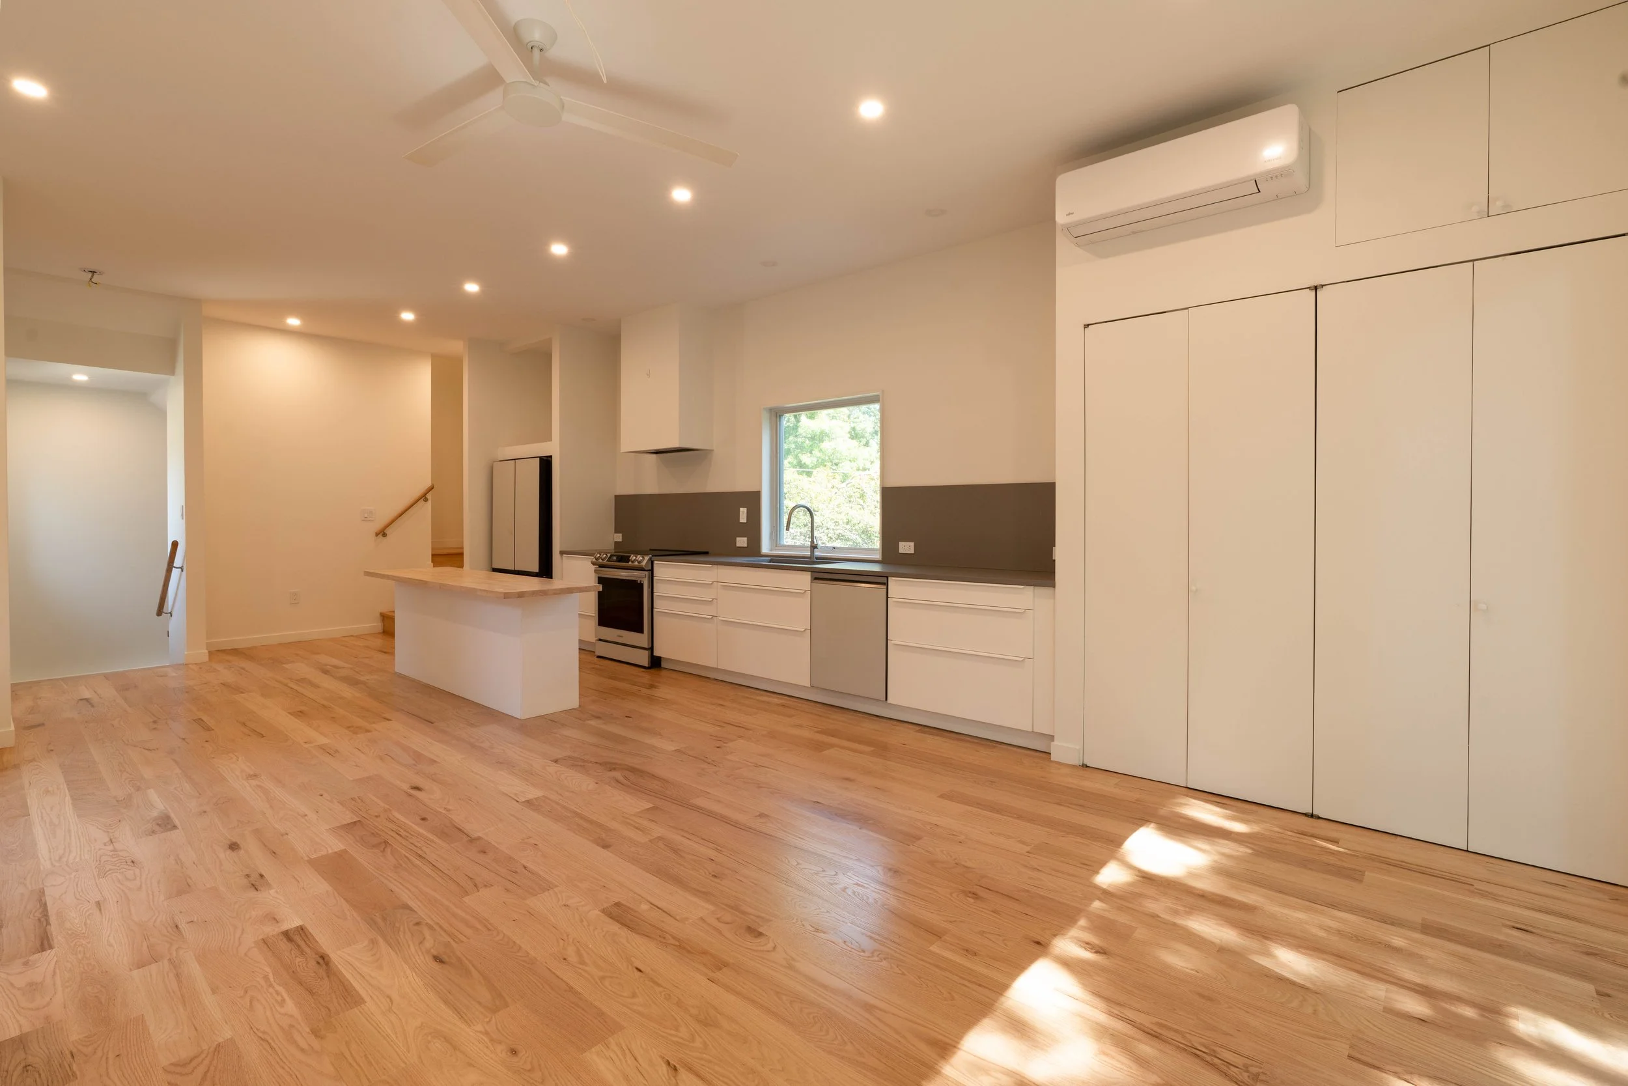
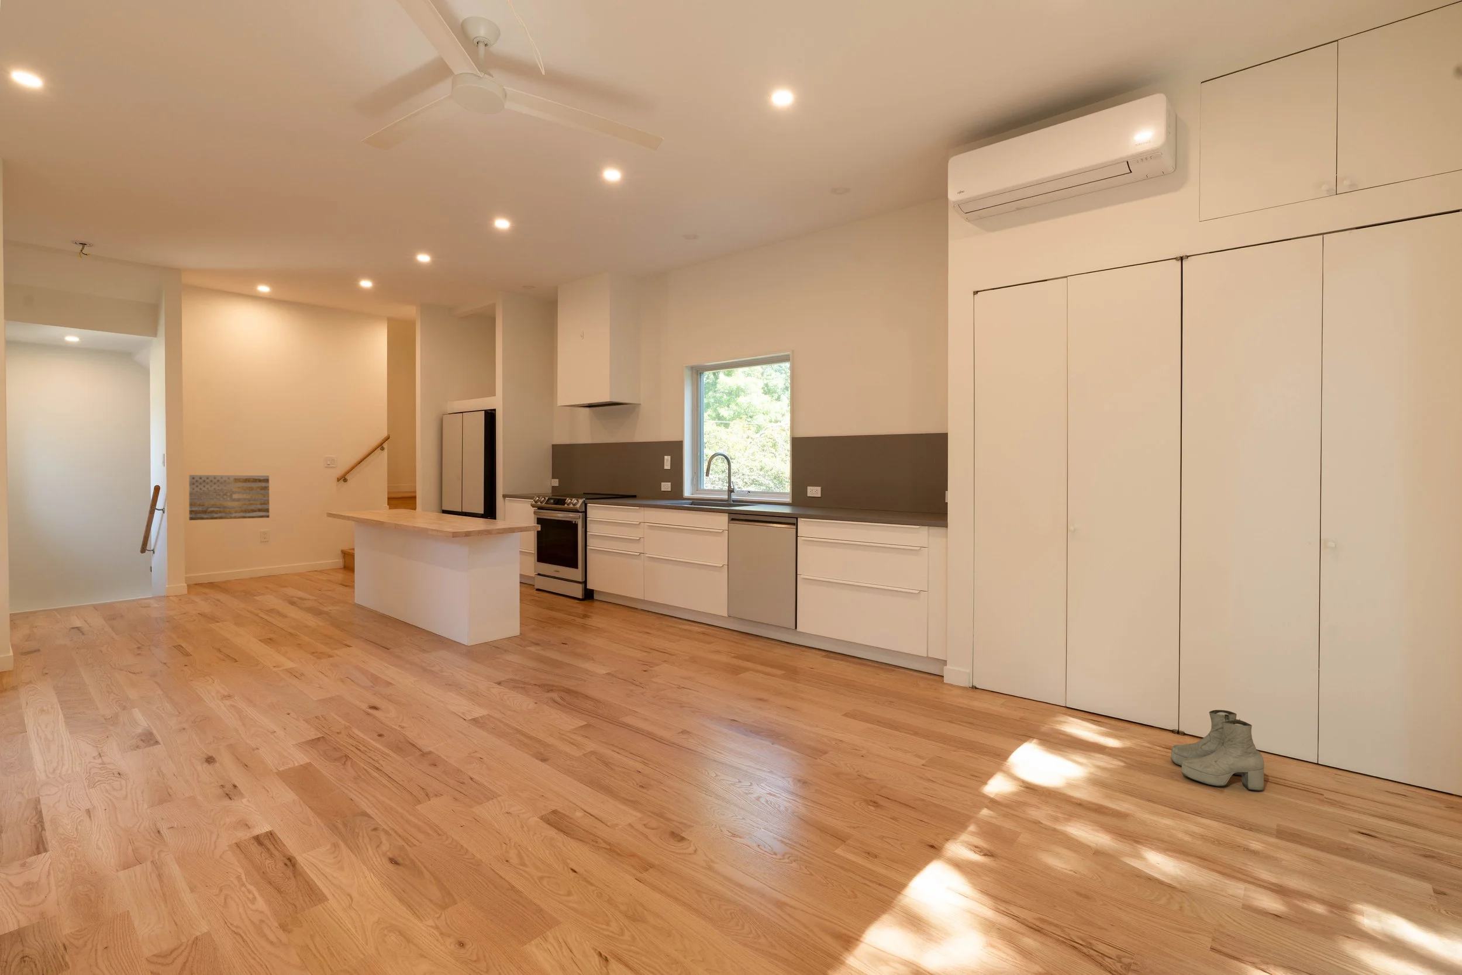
+ boots [1170,709,1265,791]
+ wall art [188,474,270,521]
